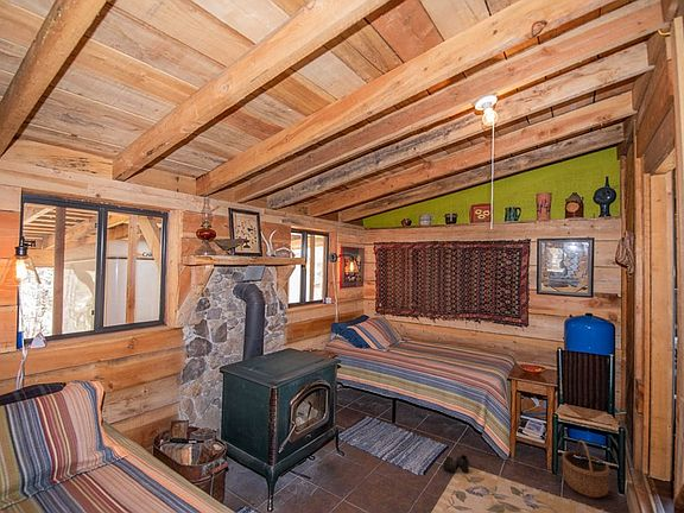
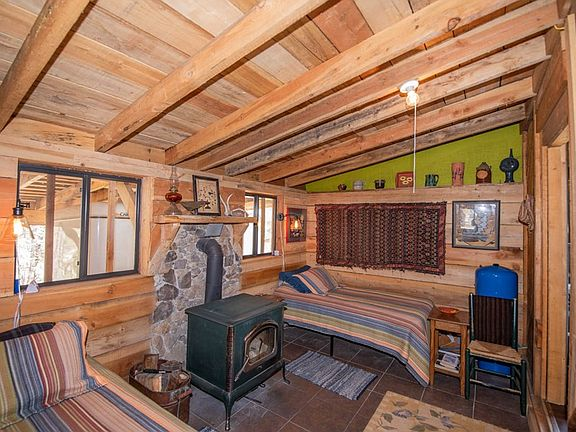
- wicker basket [560,439,612,499]
- boots [442,452,470,474]
